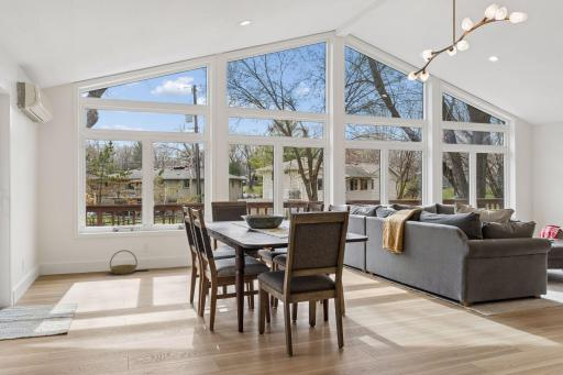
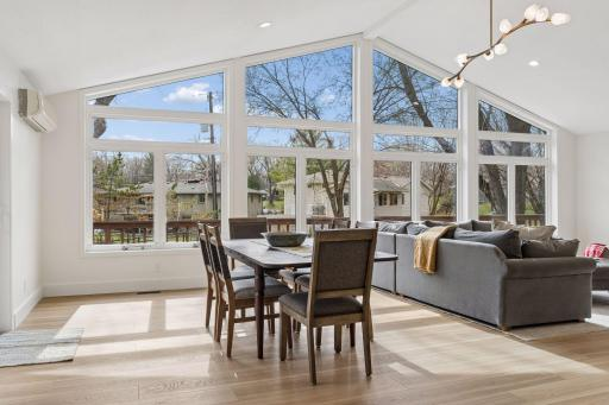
- basket [109,249,139,275]
